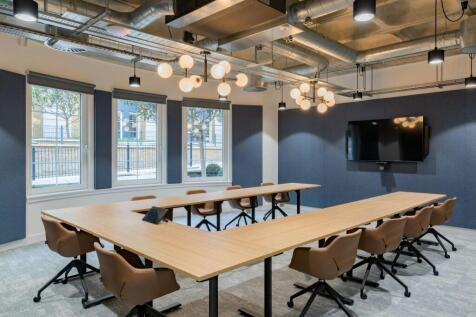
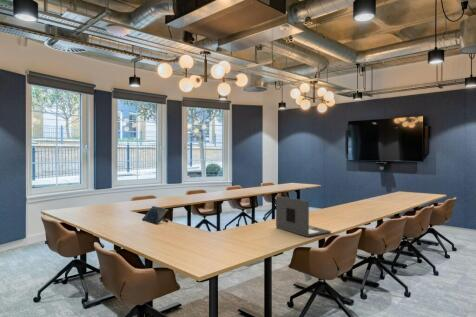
+ laptop [275,195,332,238]
